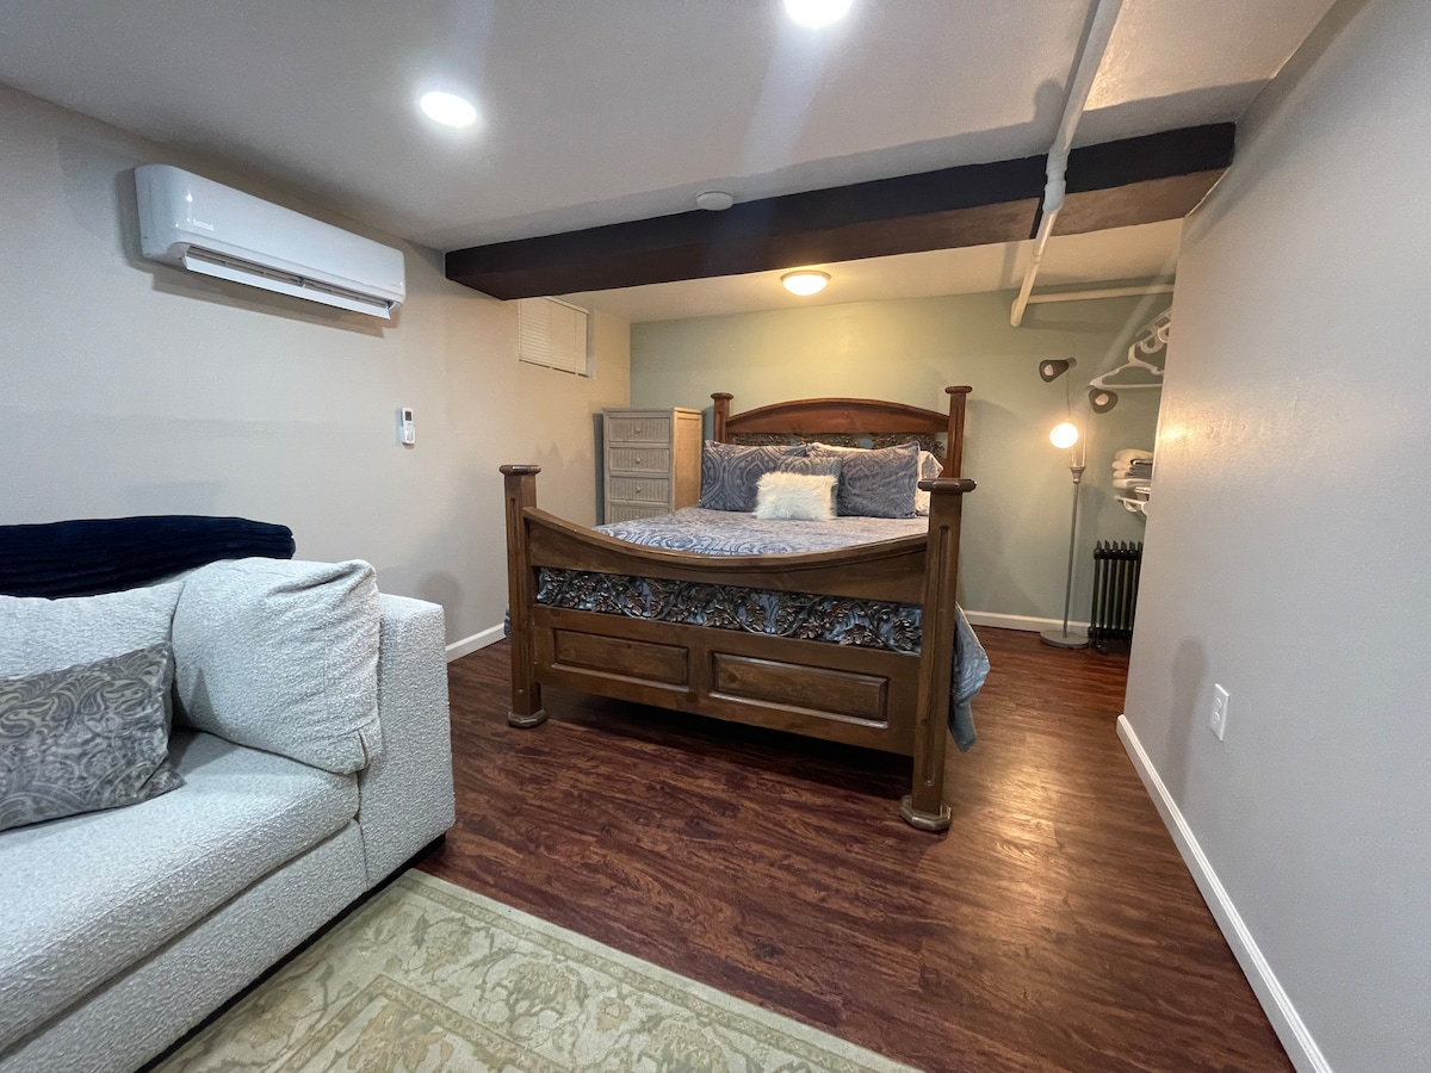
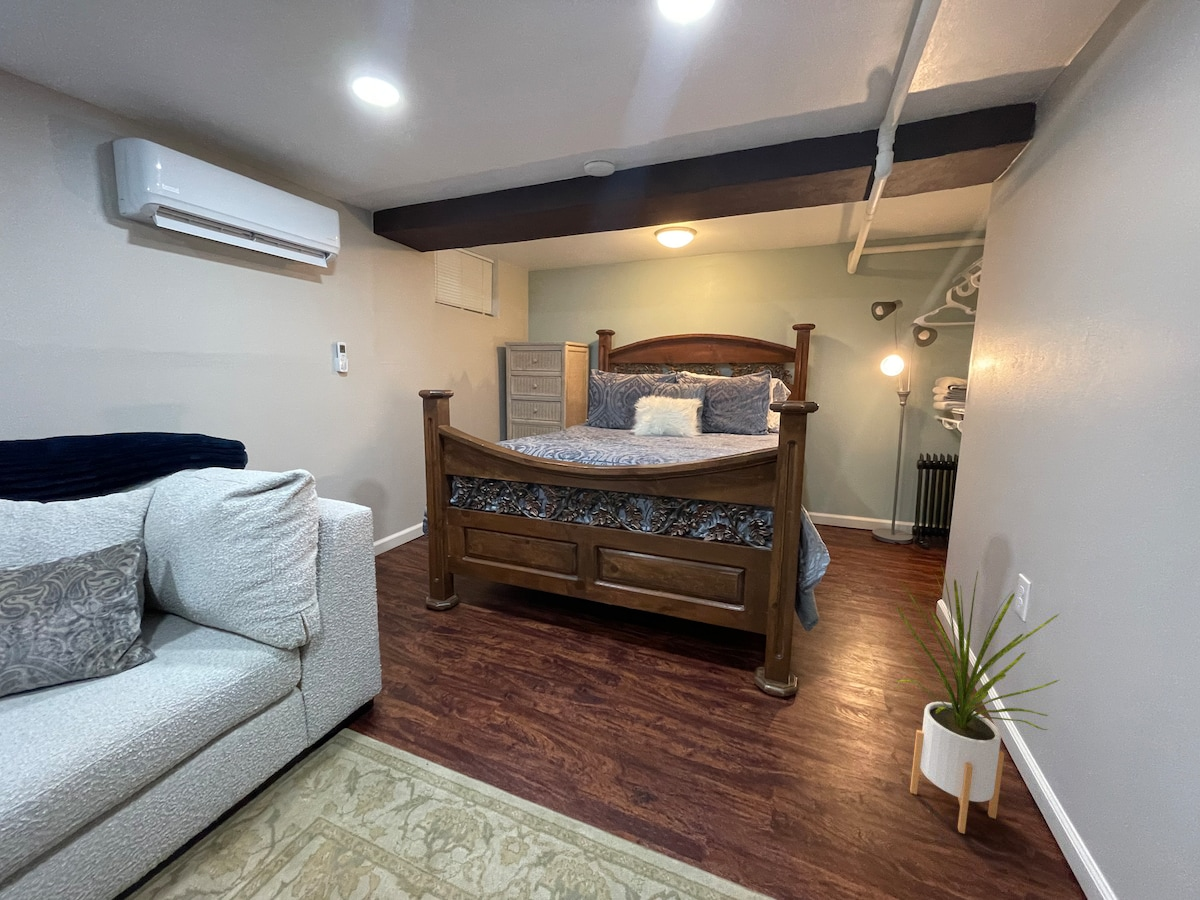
+ house plant [896,564,1060,835]
